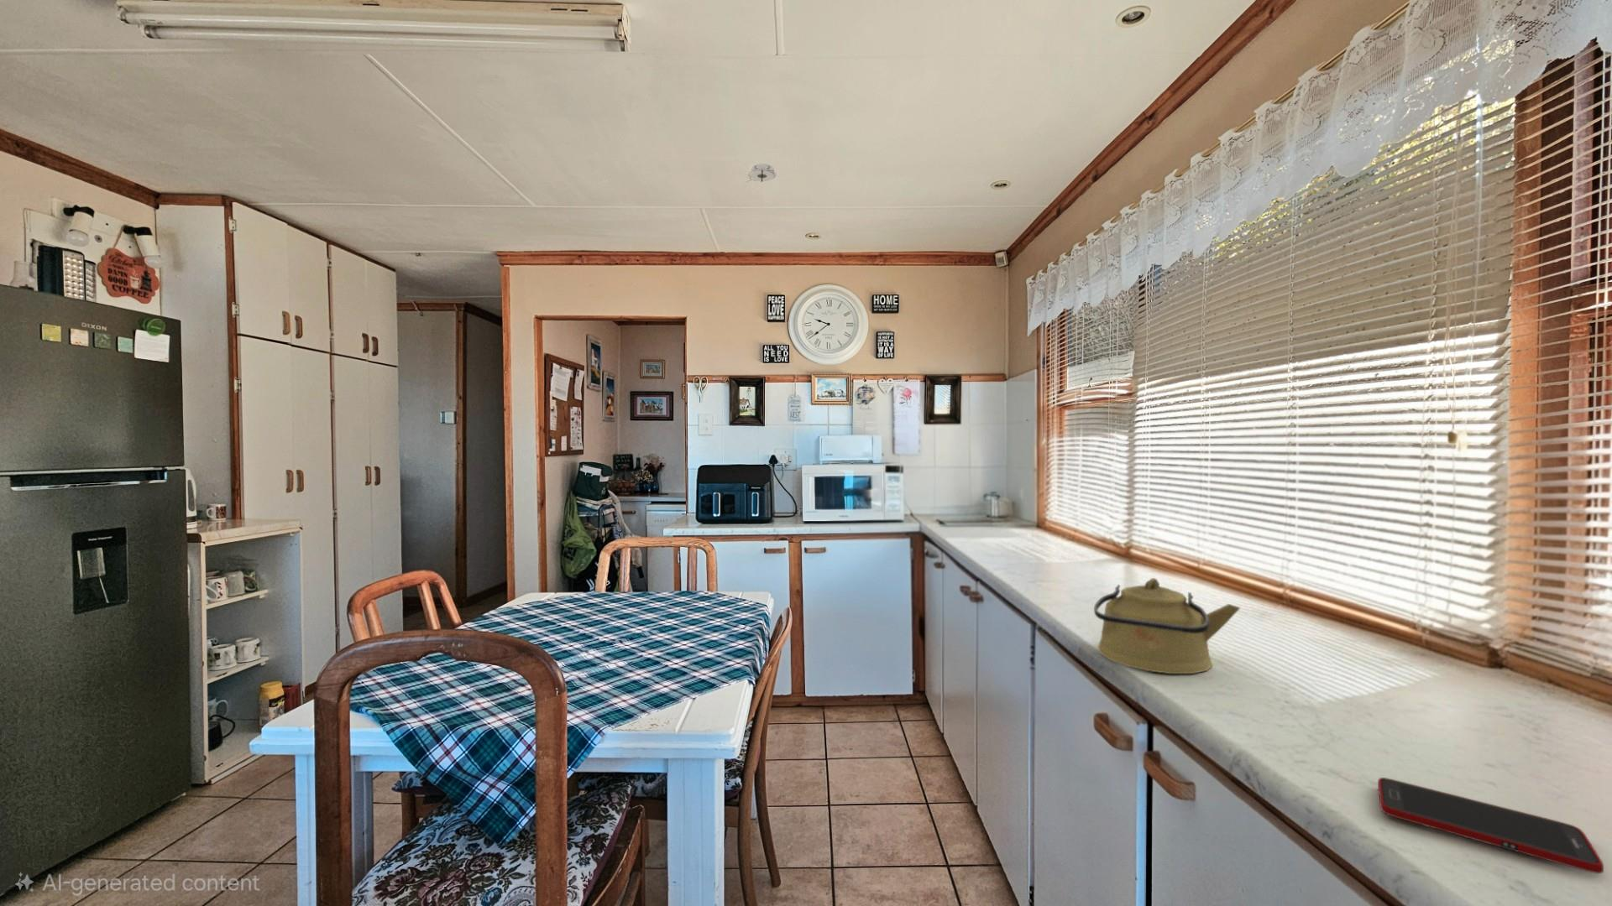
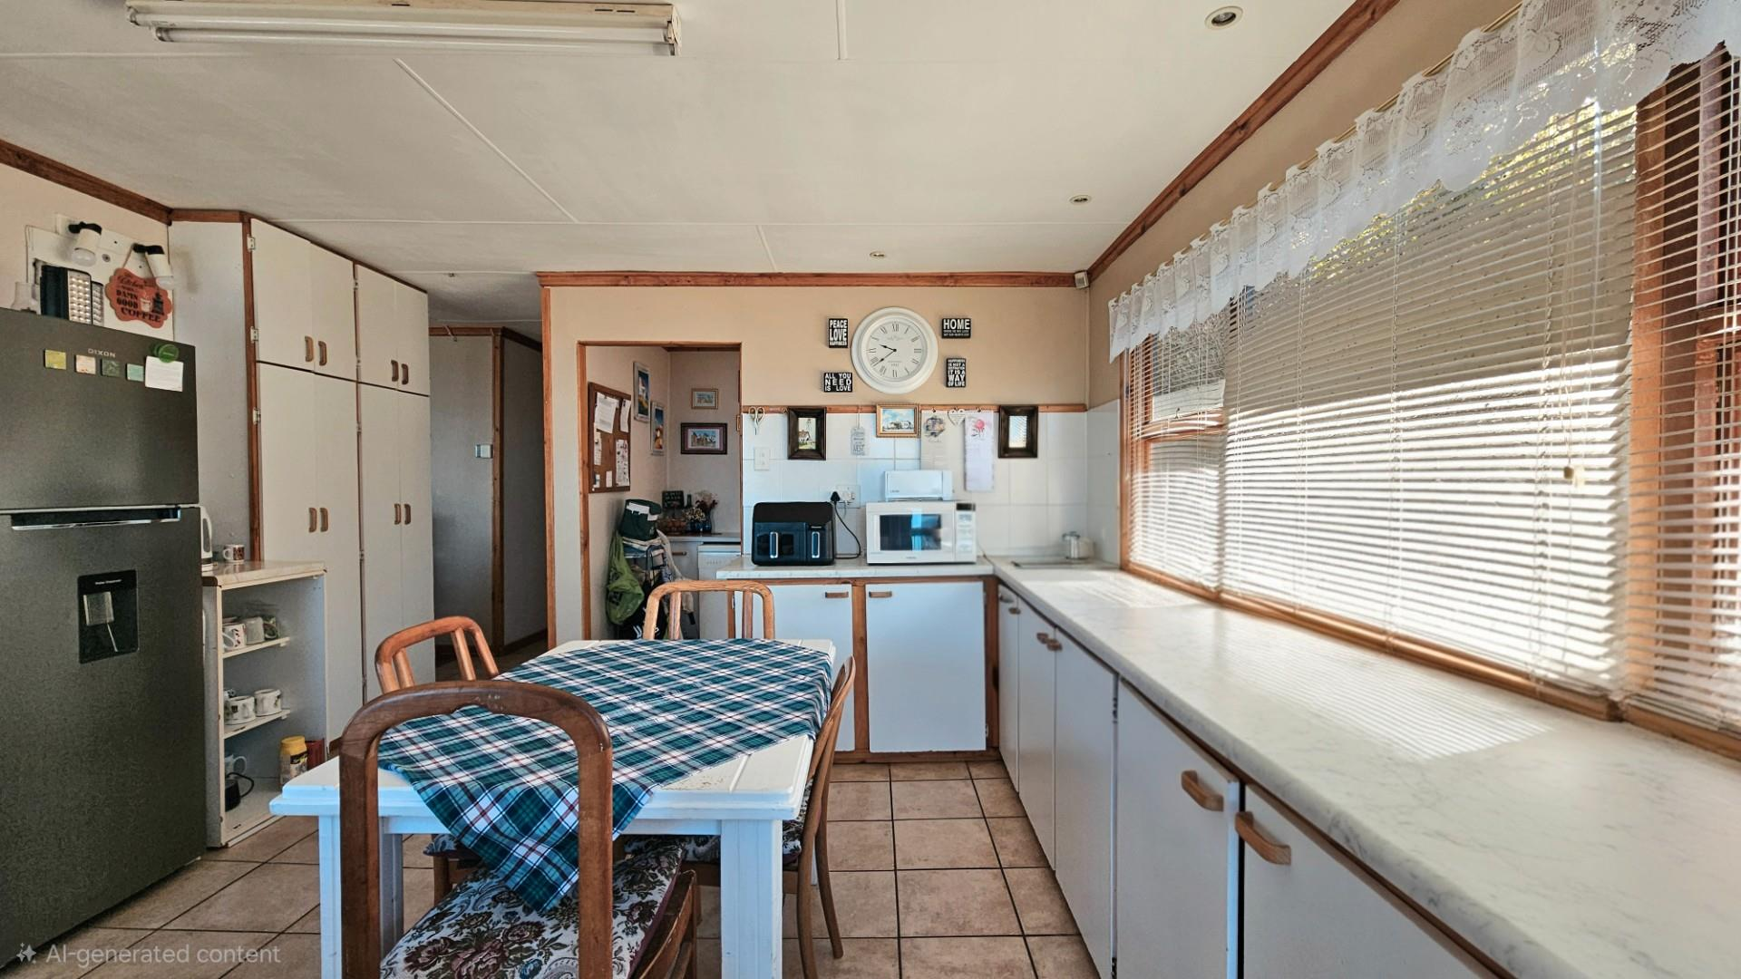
- kettle [1093,577,1241,675]
- smoke detector [746,163,777,183]
- cell phone [1377,777,1604,874]
